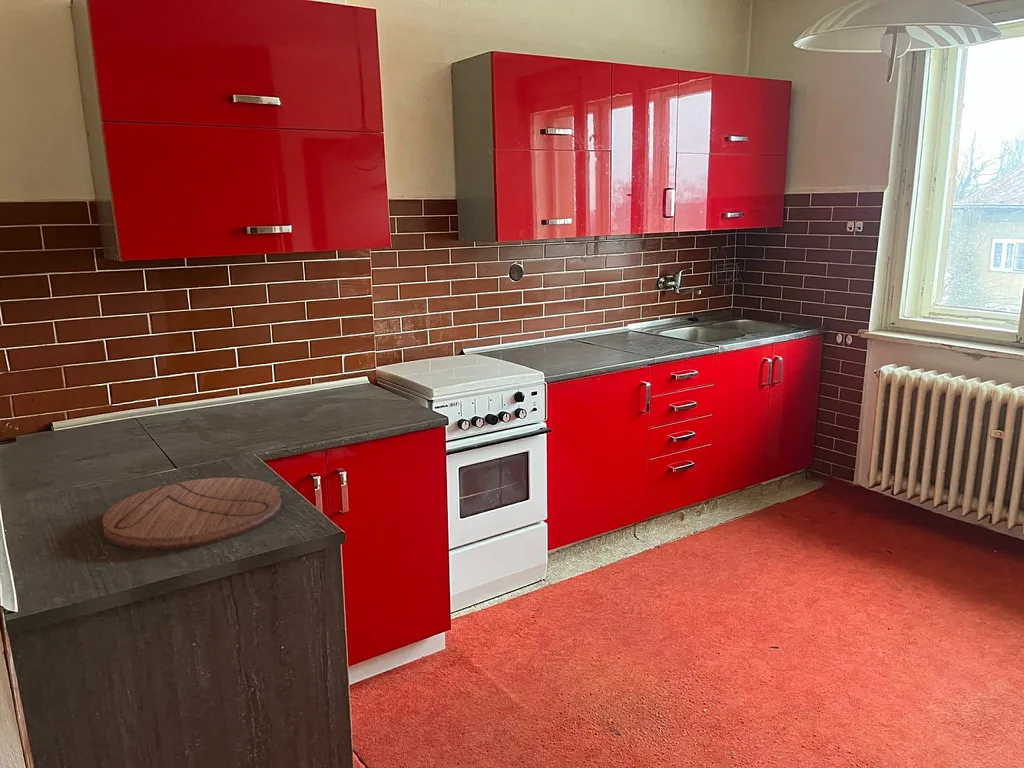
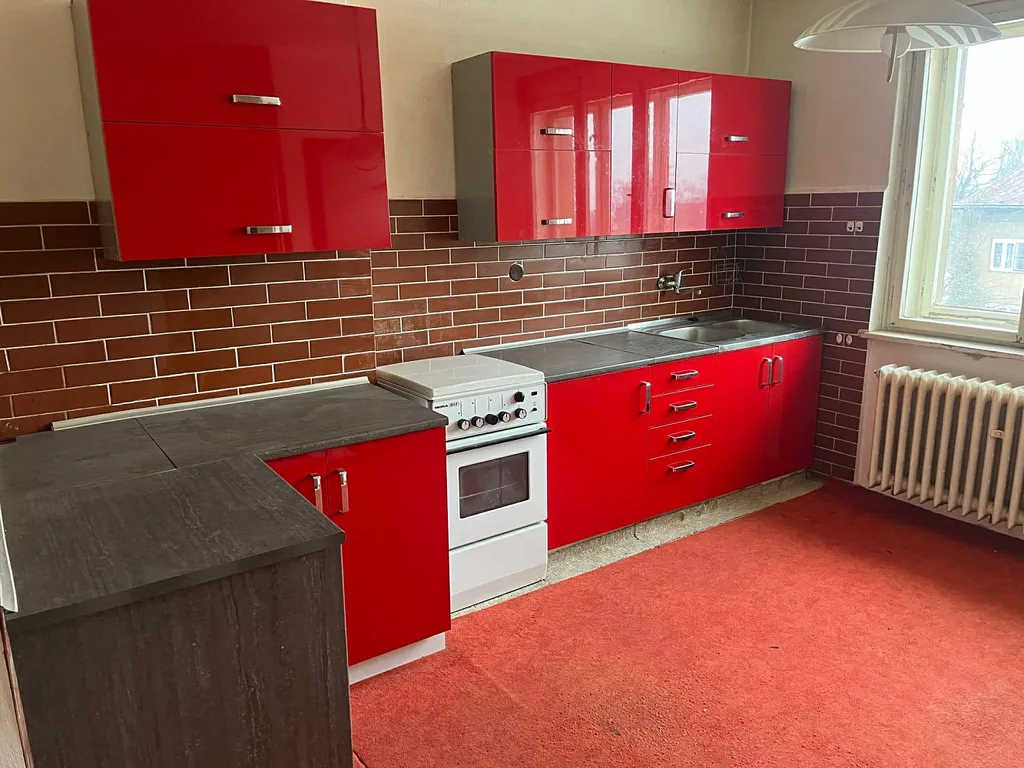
- cutting board [102,477,282,552]
